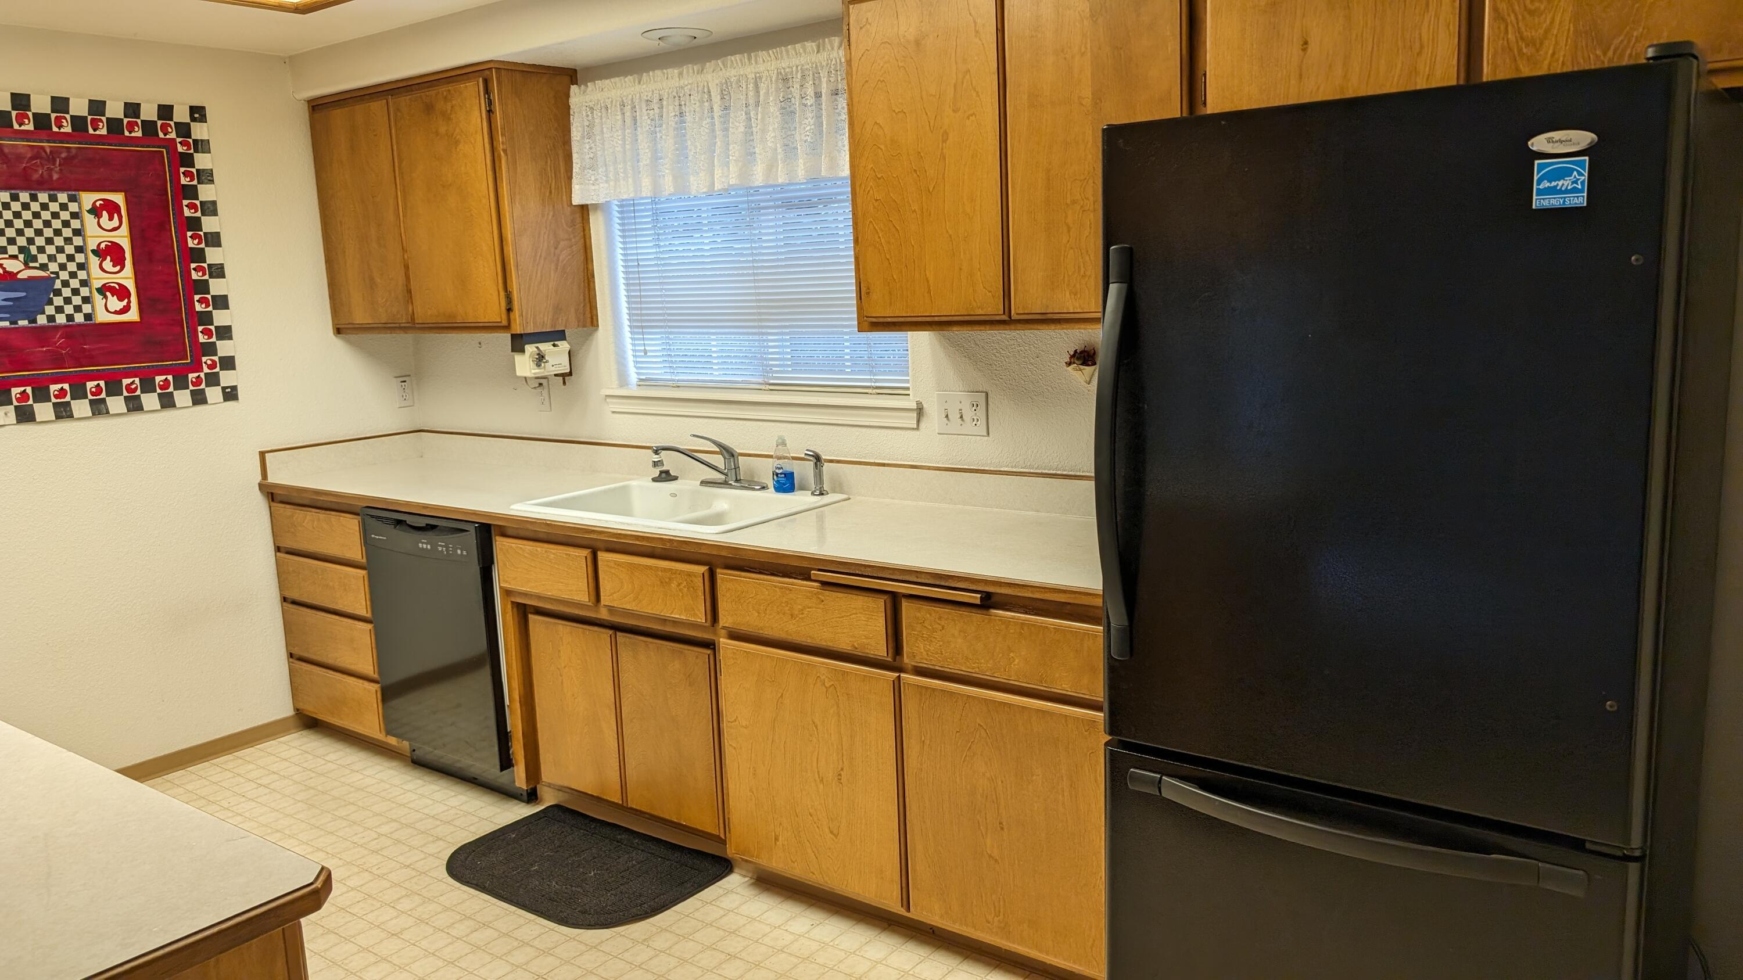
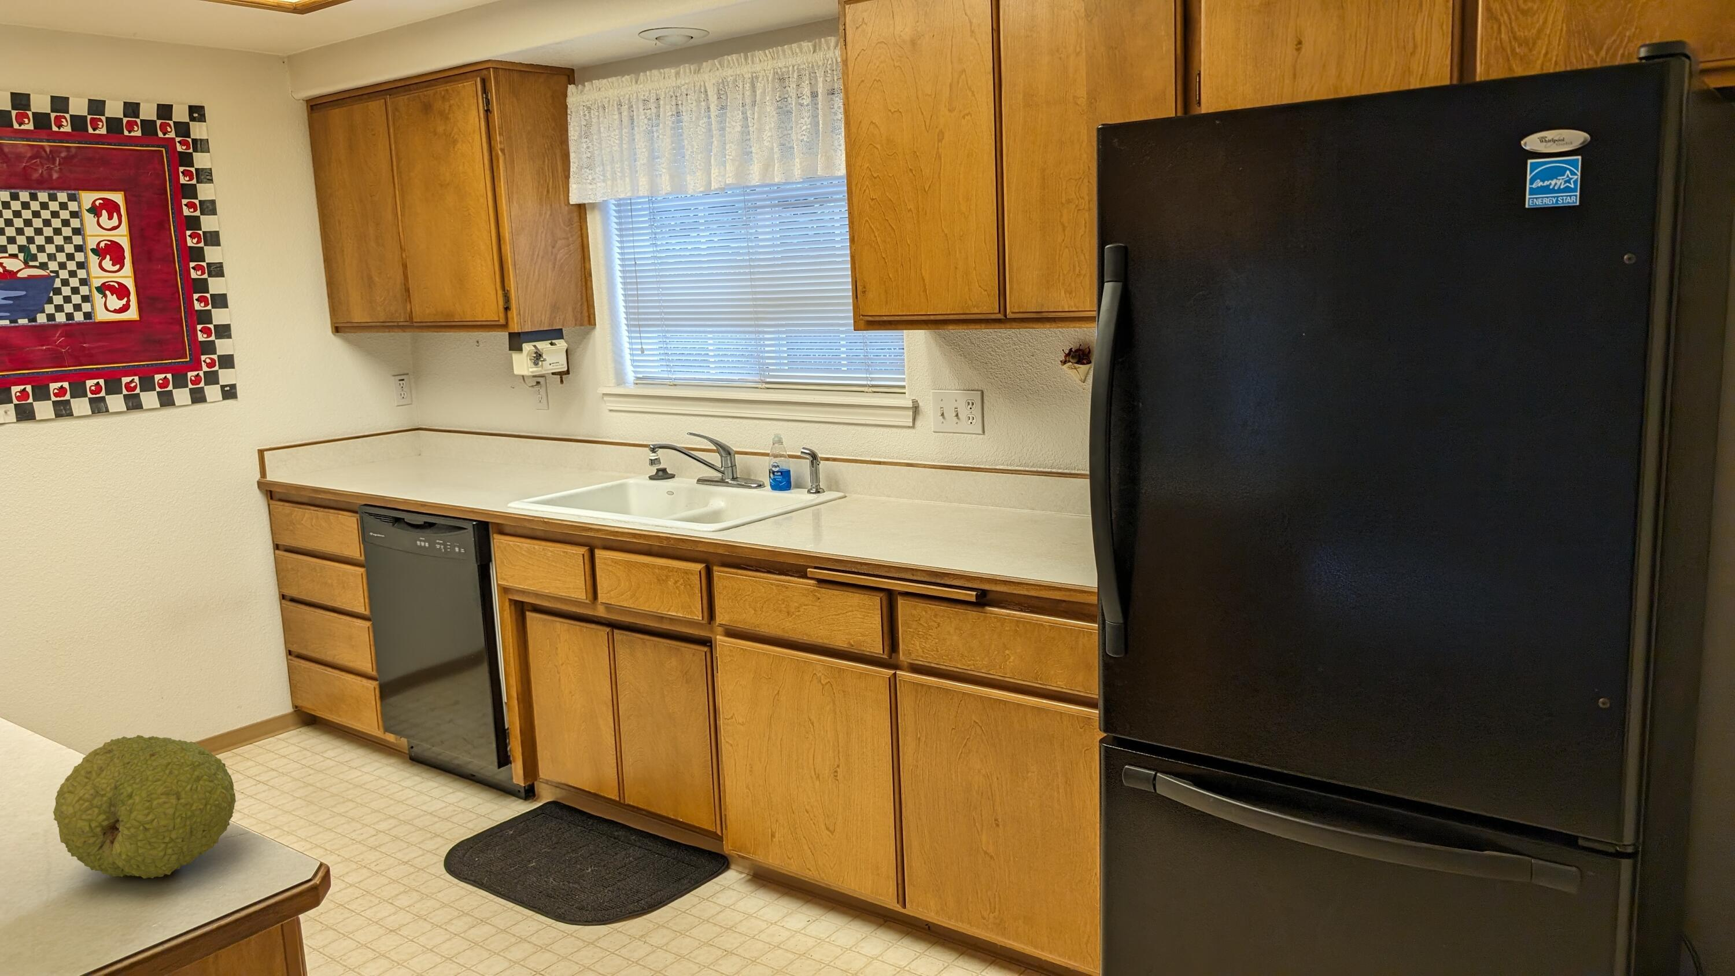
+ fruit [52,735,237,878]
